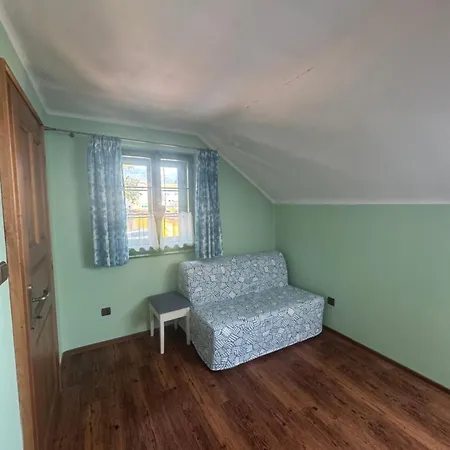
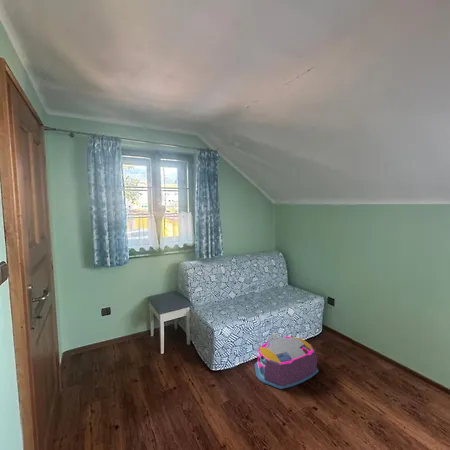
+ storage bin [254,331,319,390]
